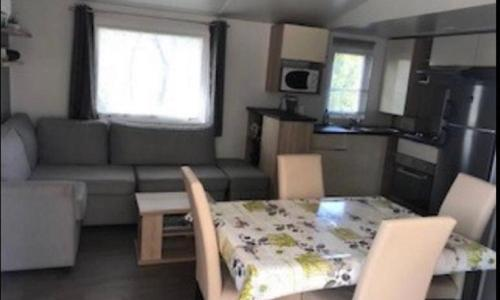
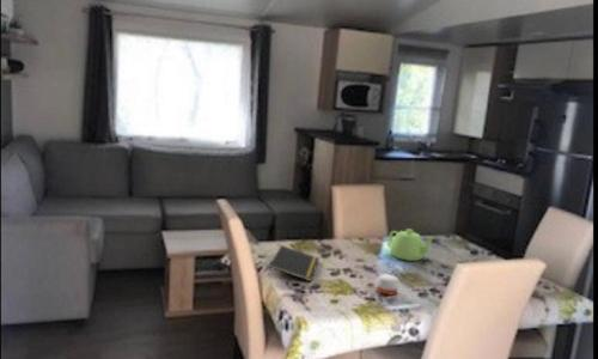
+ notepad [267,244,321,282]
+ teapot [386,227,437,262]
+ candle [376,273,399,297]
